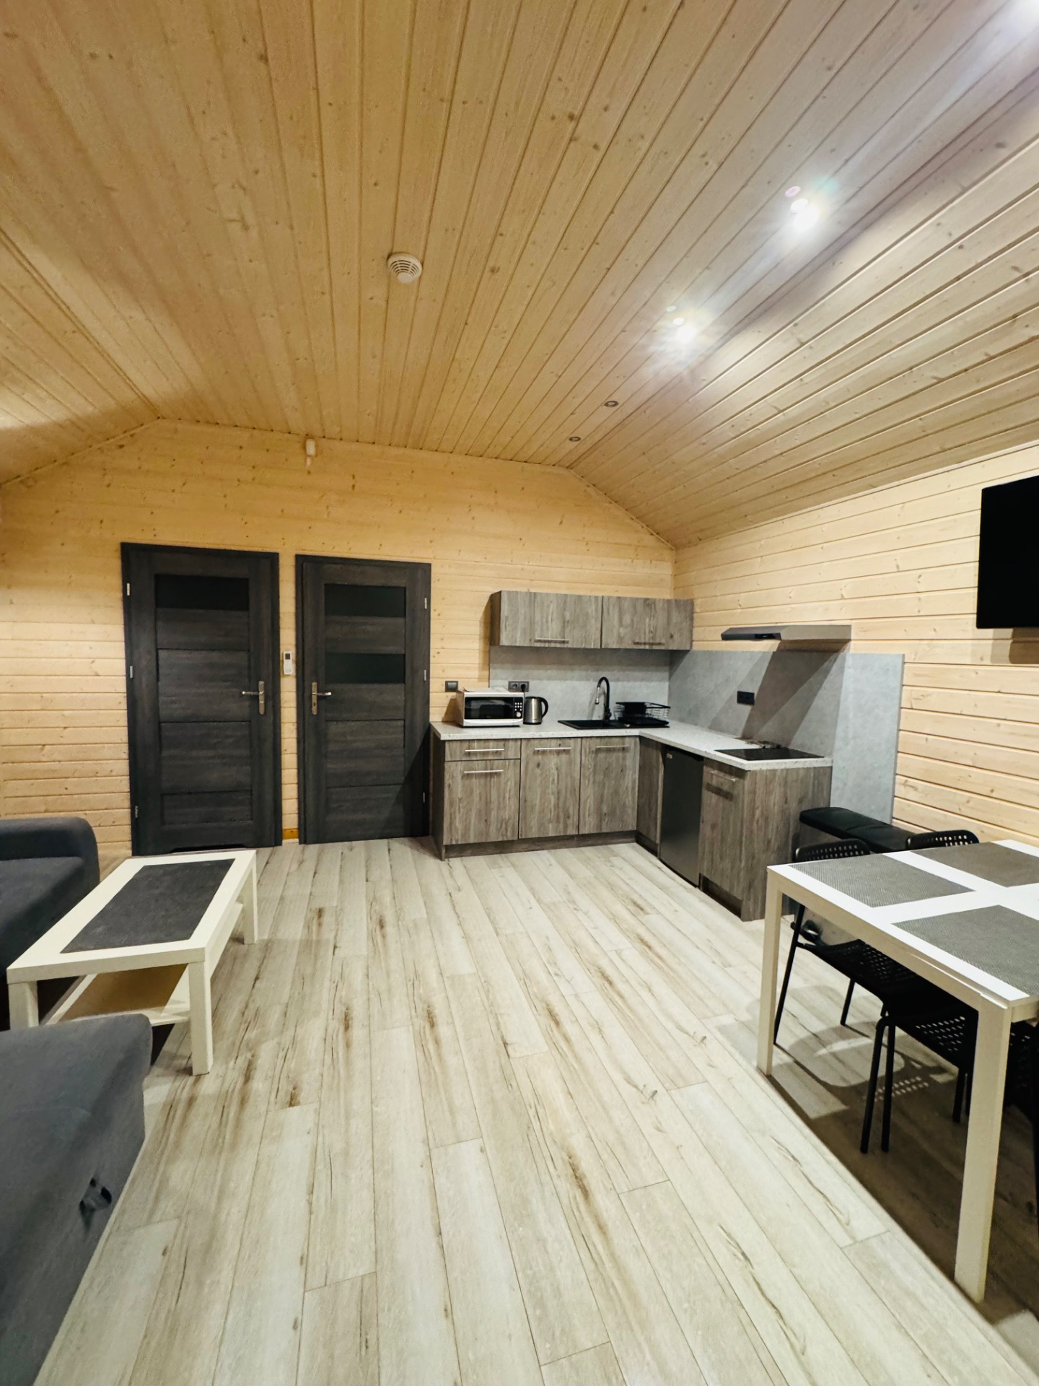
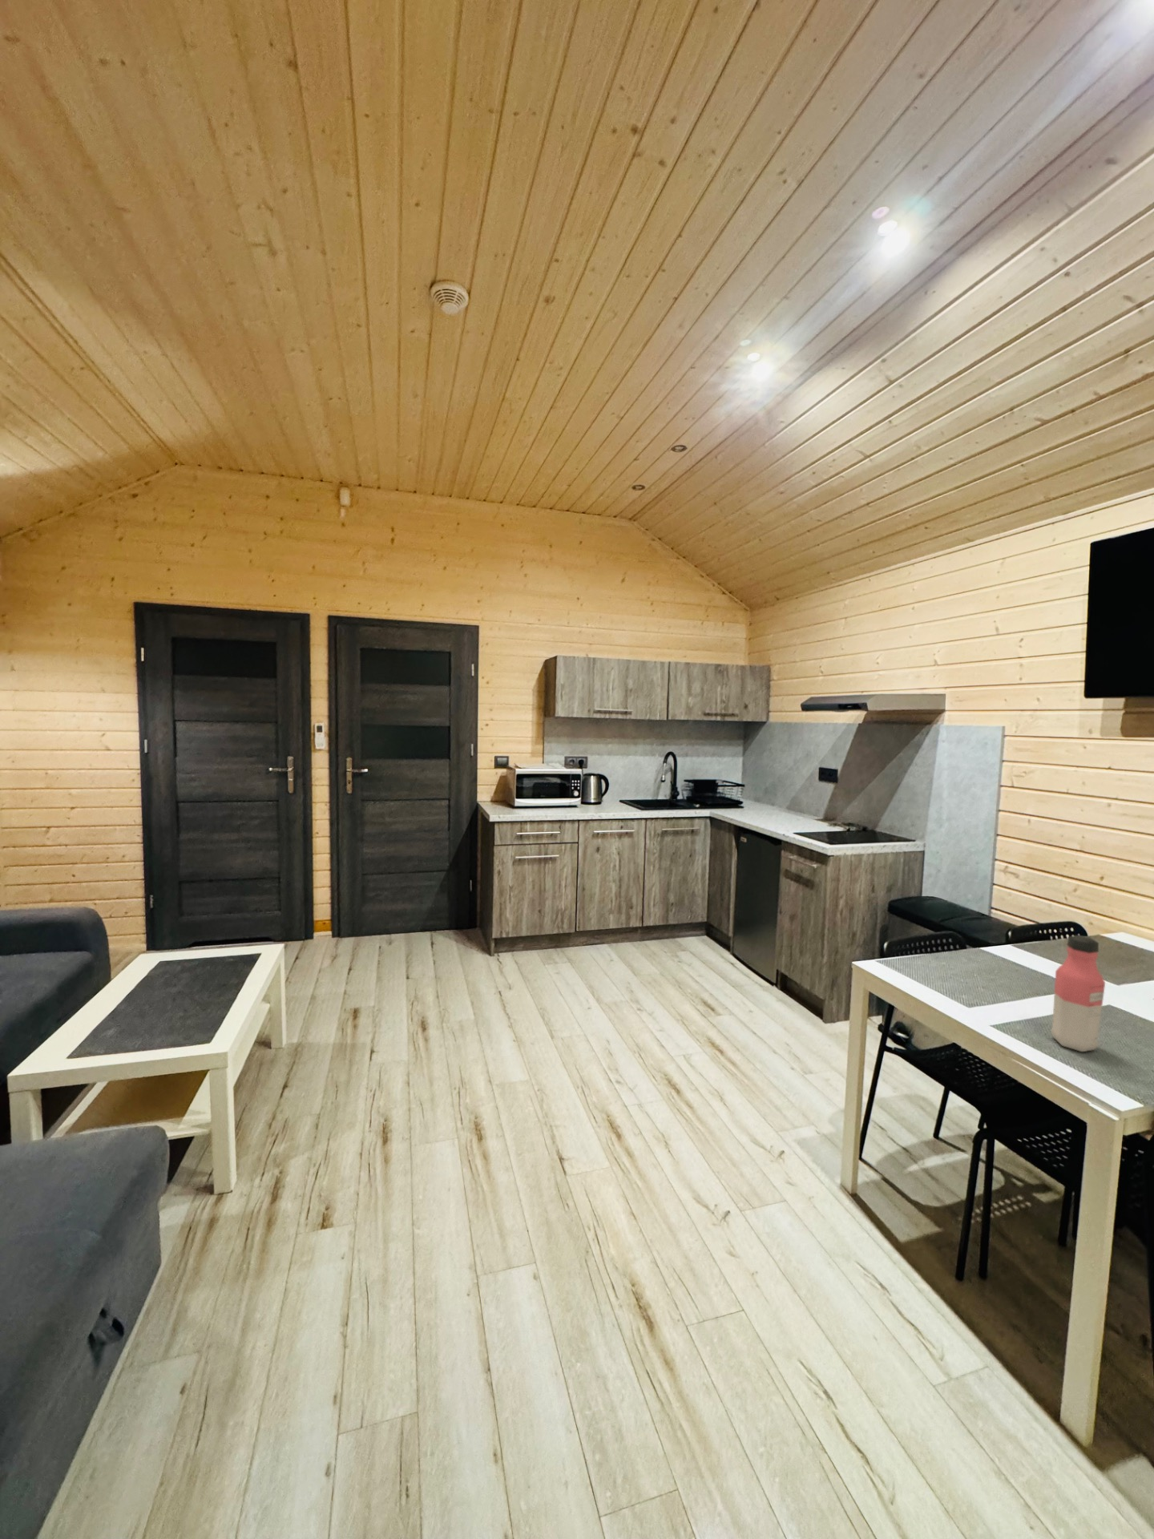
+ water bottle [1050,934,1106,1052]
